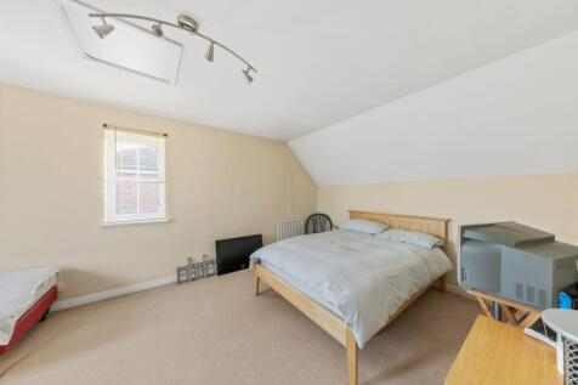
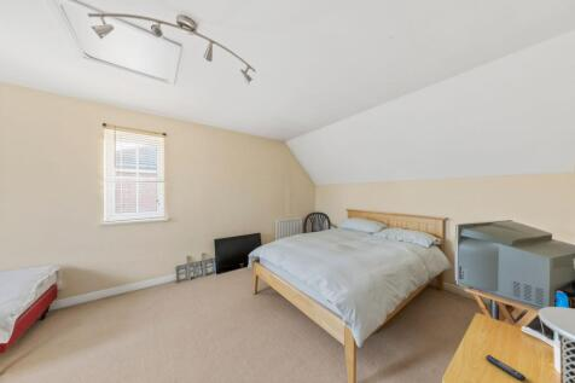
+ usb stick [484,354,527,382]
